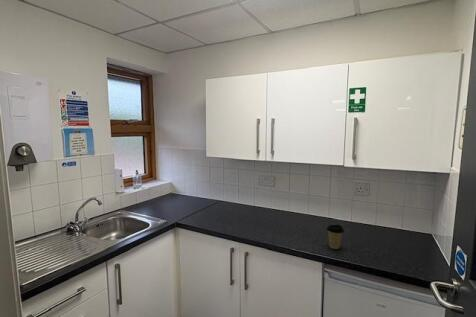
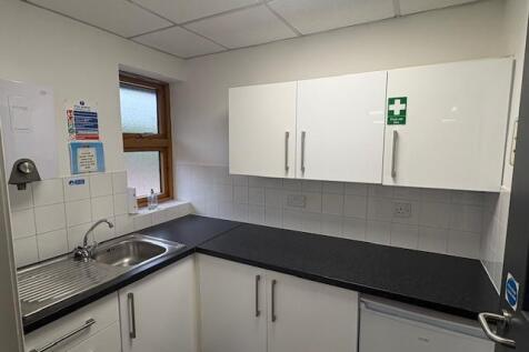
- coffee cup [326,224,345,250]
